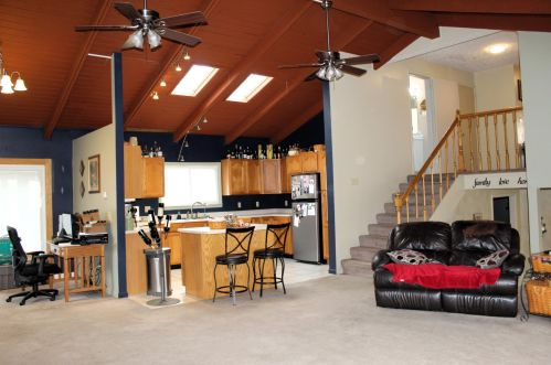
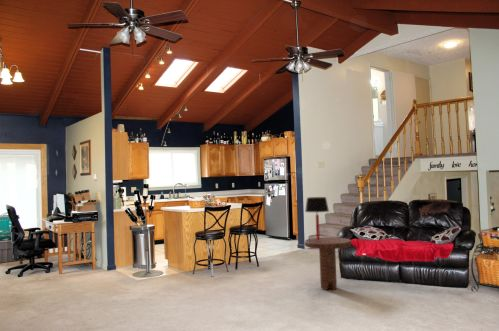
+ table lamp [304,196,330,241]
+ side table [304,236,352,291]
